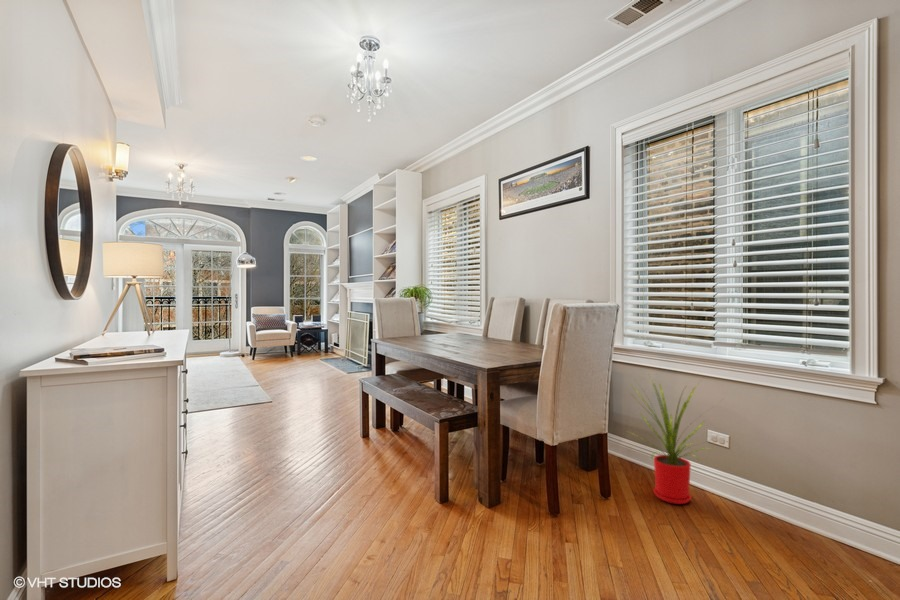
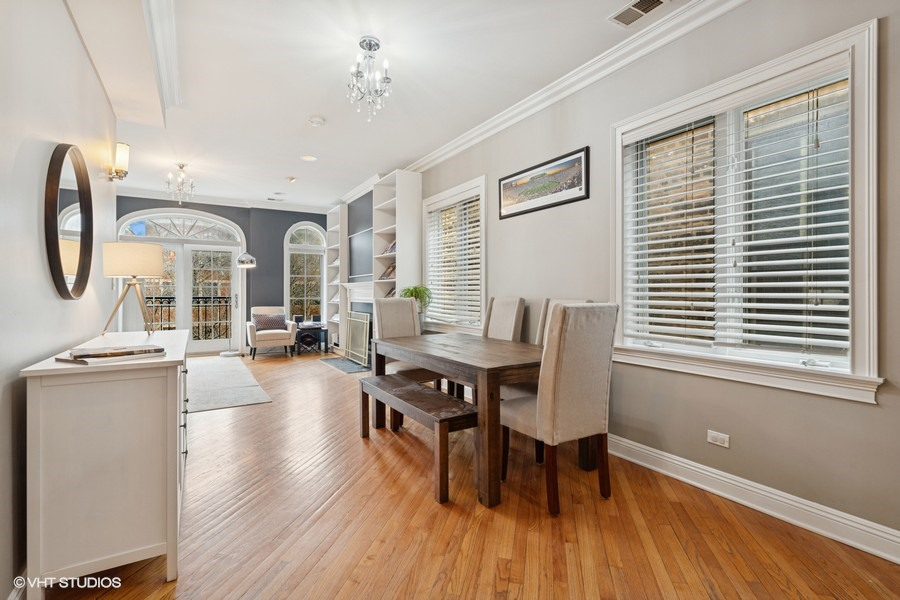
- house plant [621,374,723,505]
